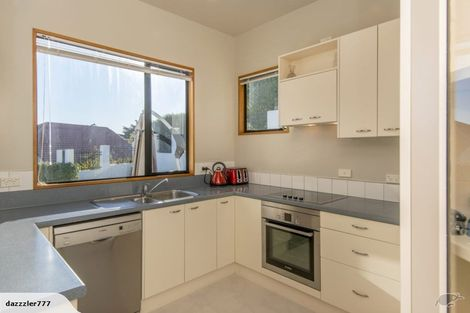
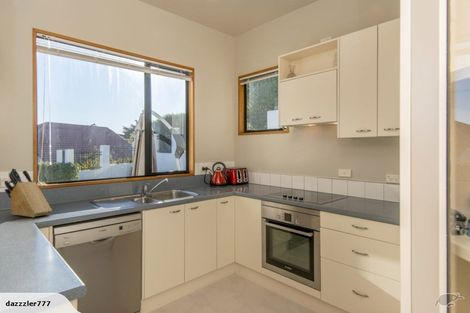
+ knife block [4,168,53,218]
